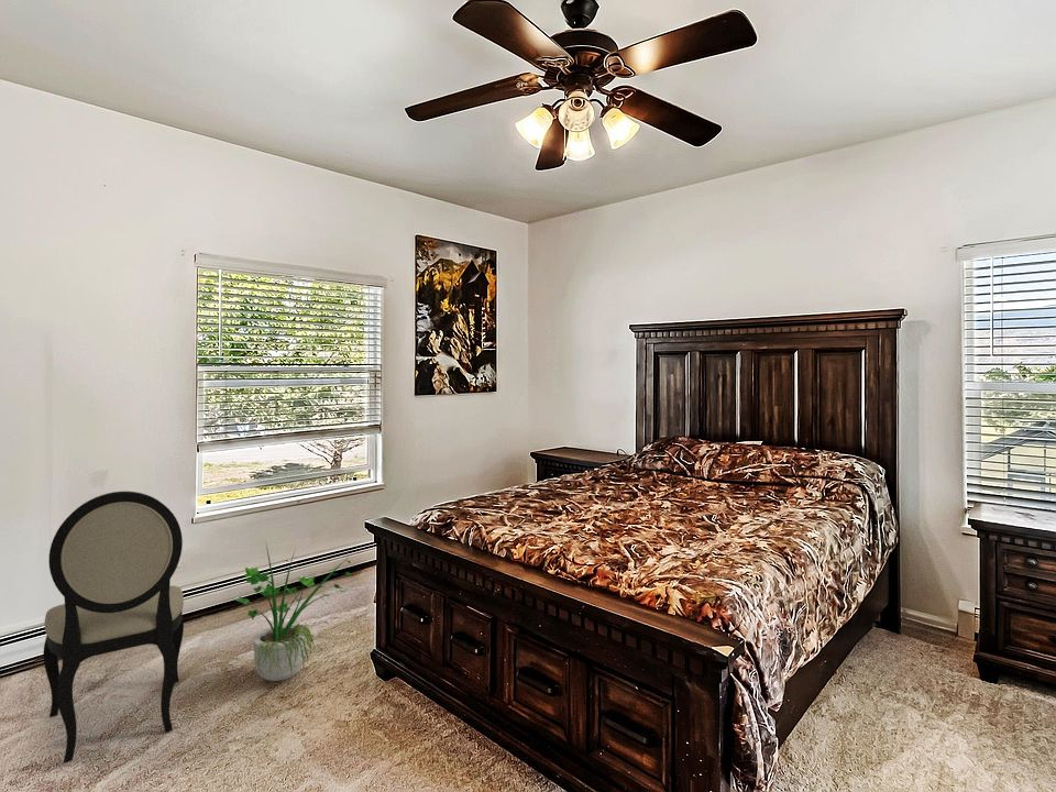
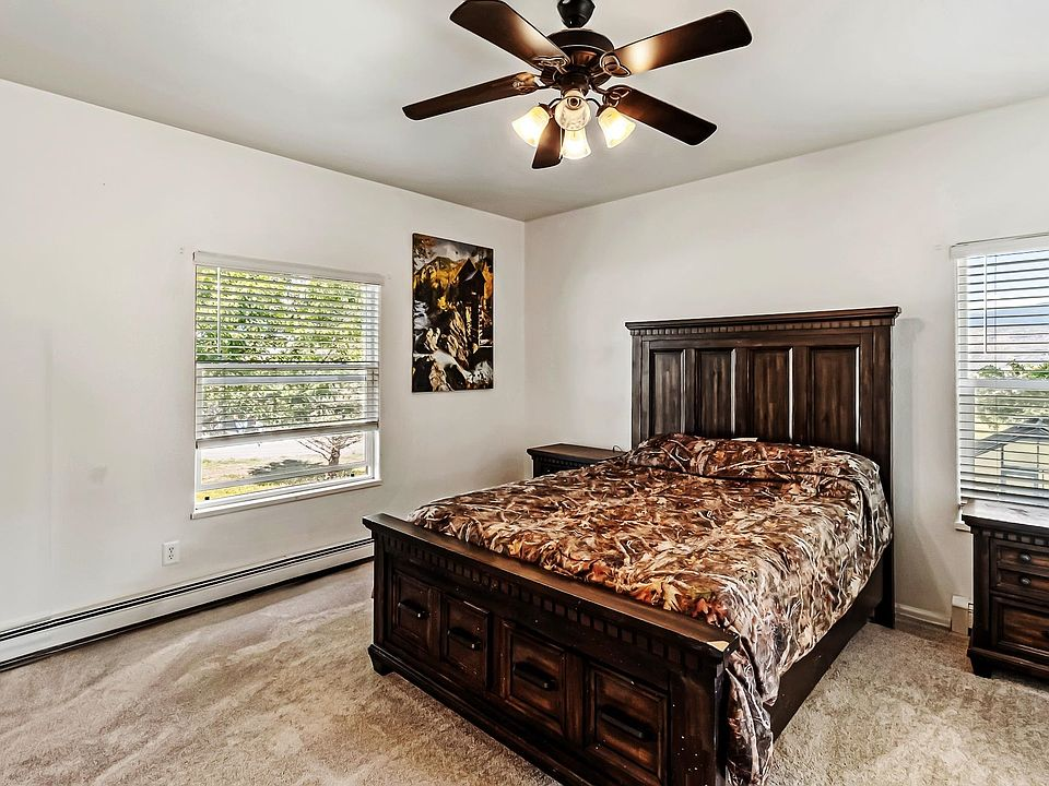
- potted plant [231,539,356,682]
- dining chair [42,491,185,765]
